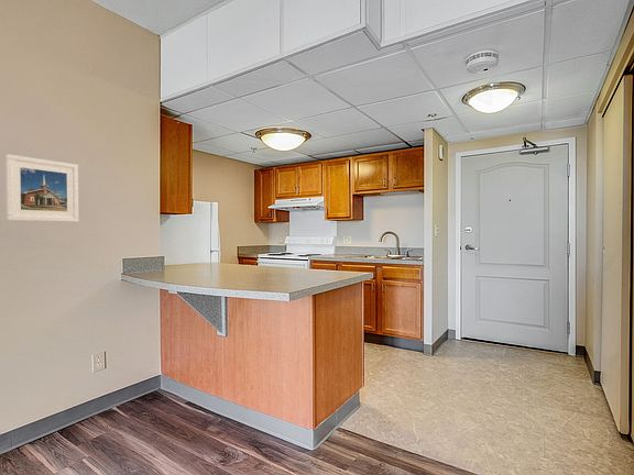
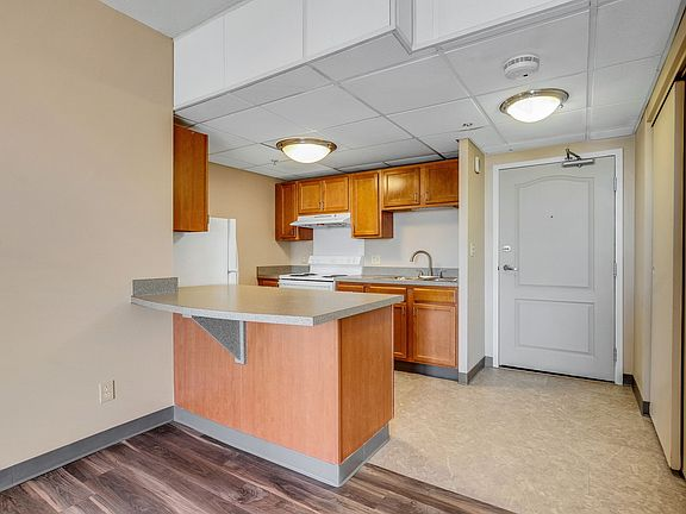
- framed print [4,153,79,223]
